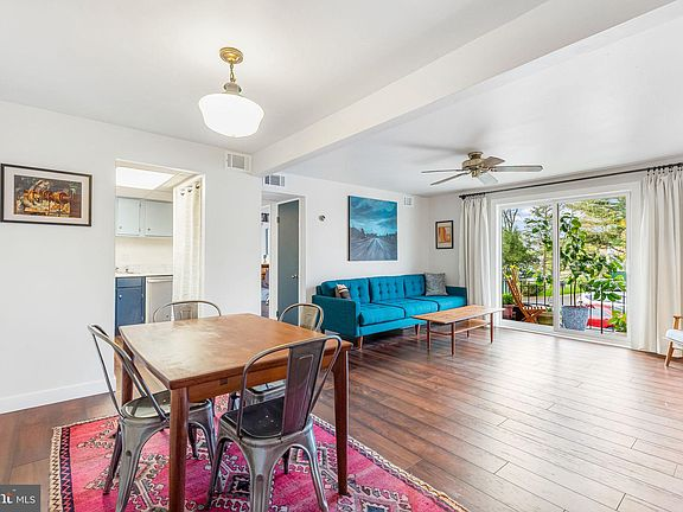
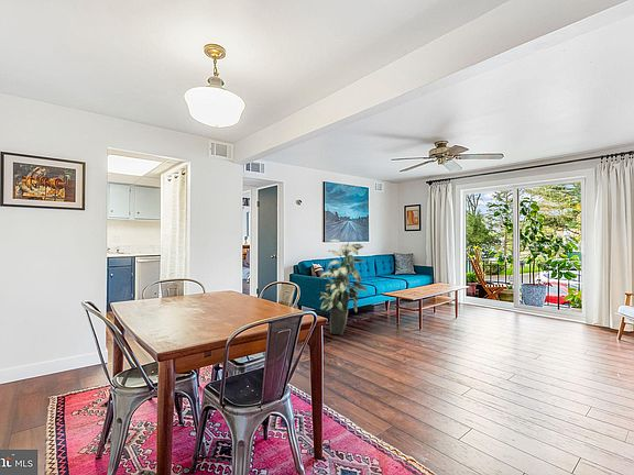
+ indoor plant [318,239,369,336]
